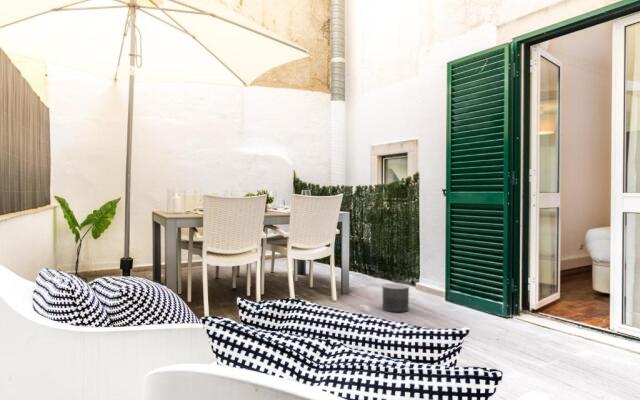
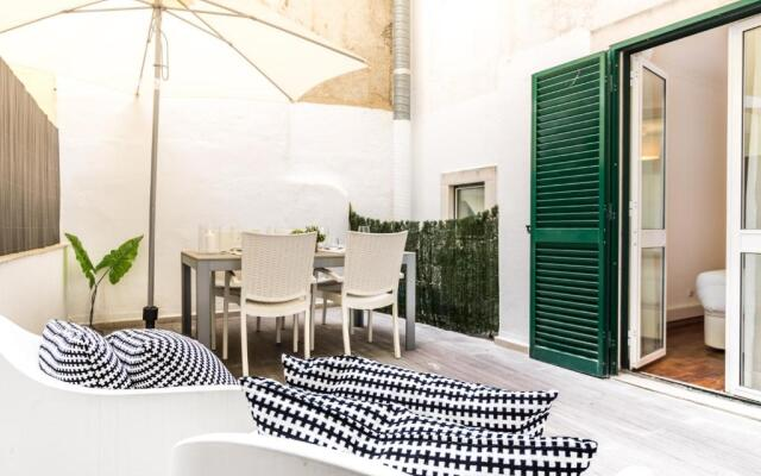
- planter [382,282,410,313]
